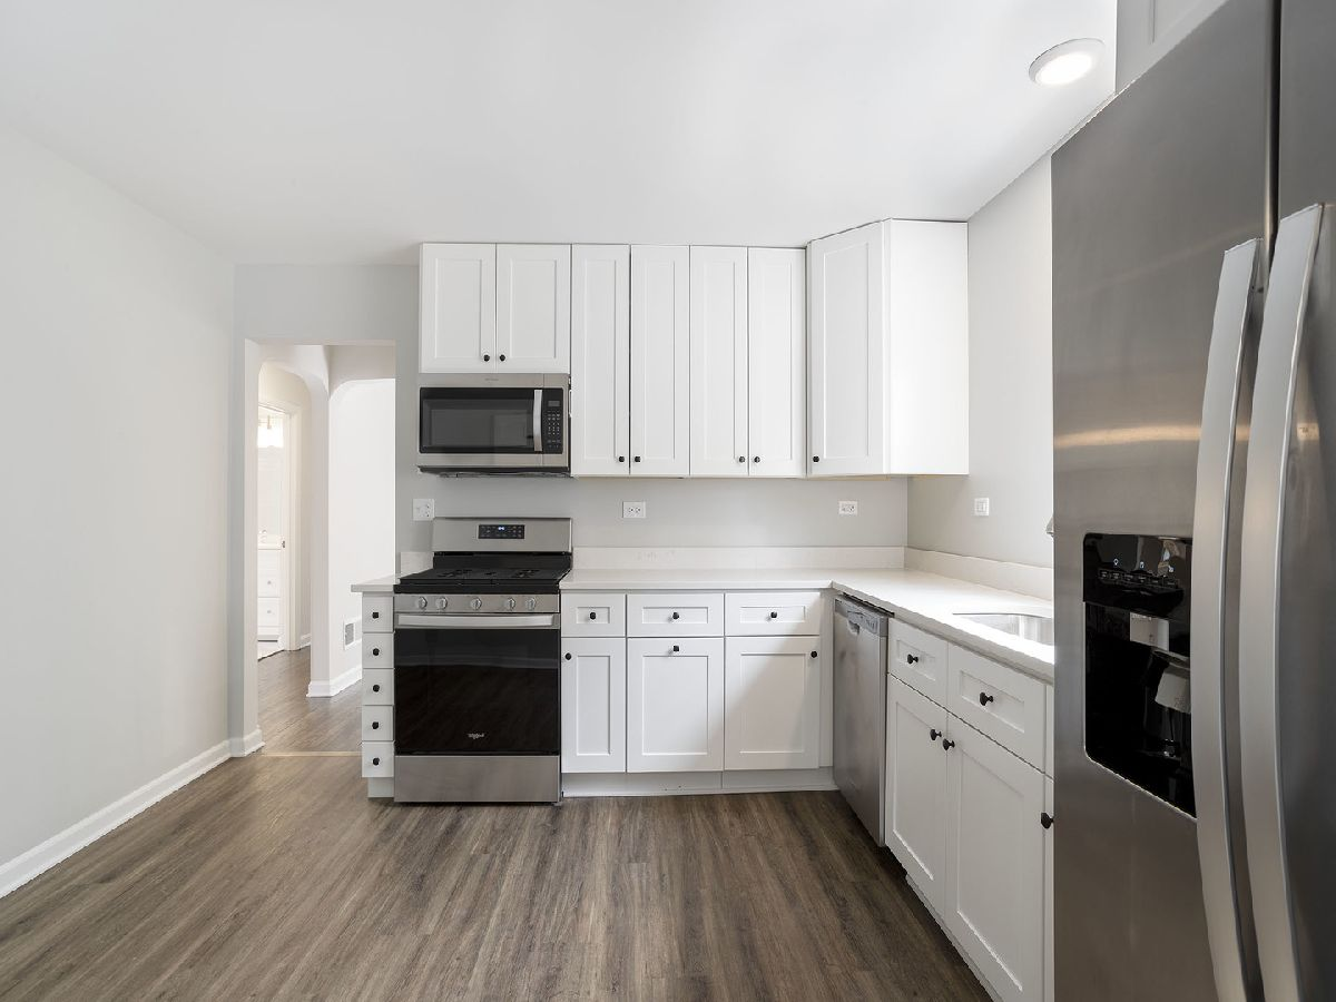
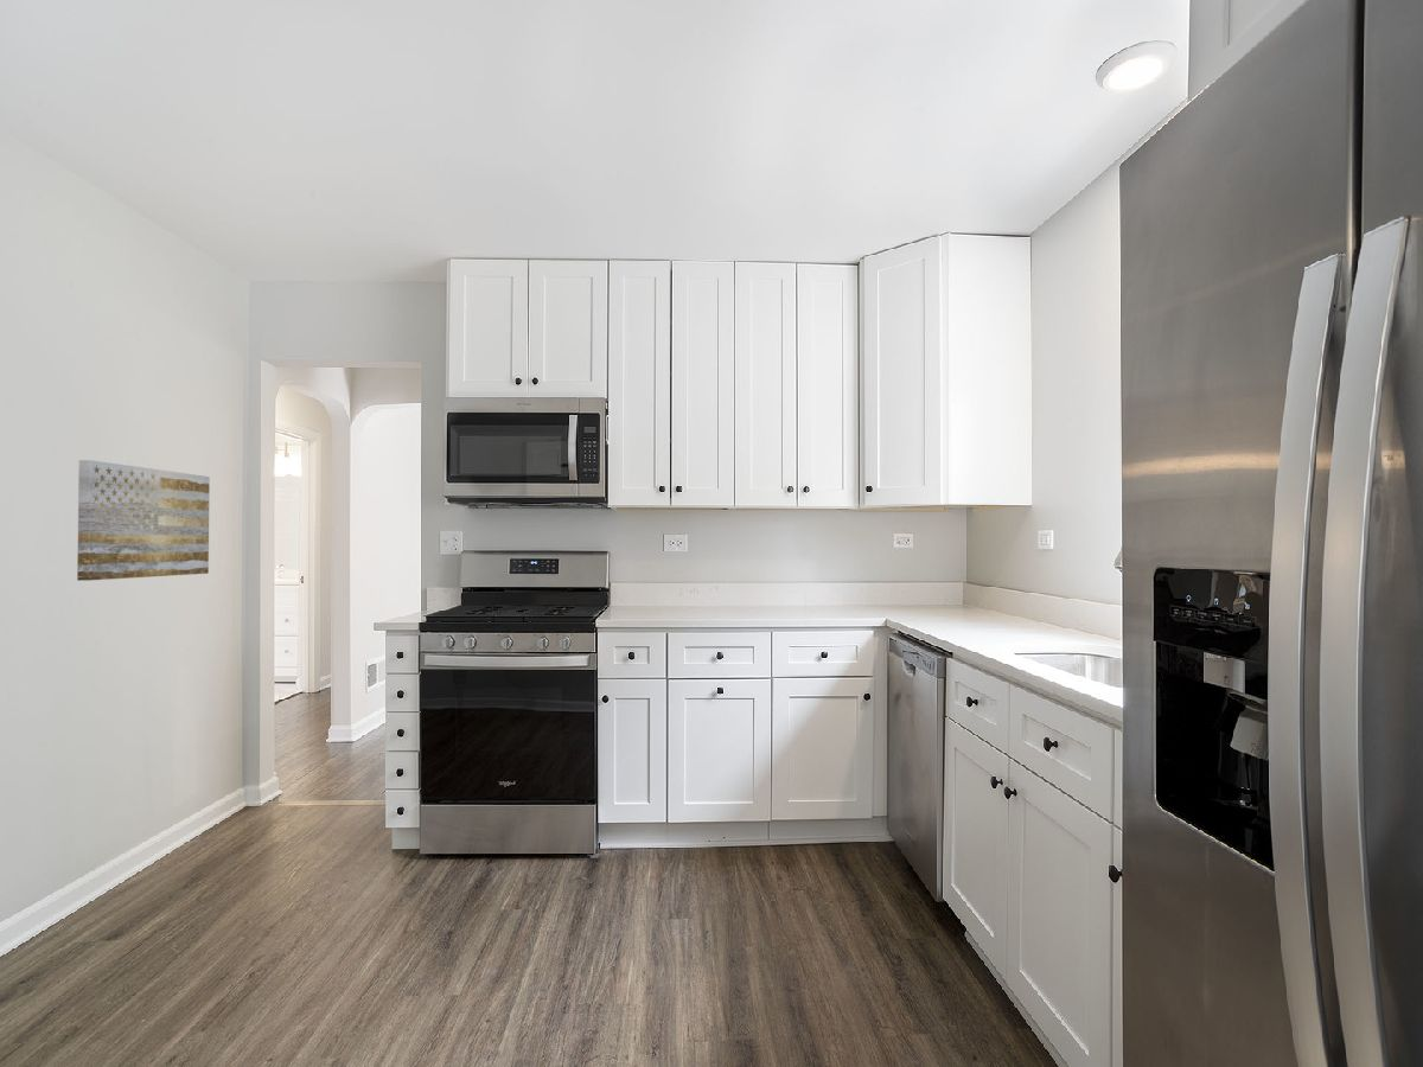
+ wall art [76,459,211,582]
